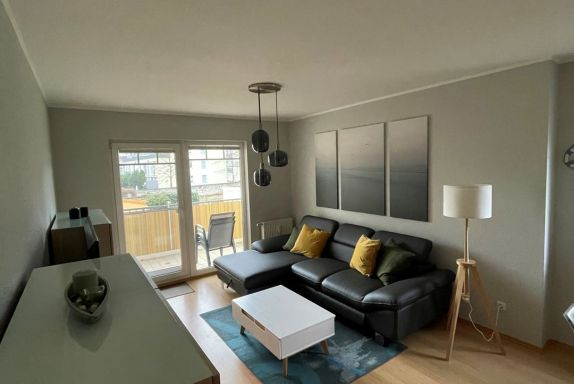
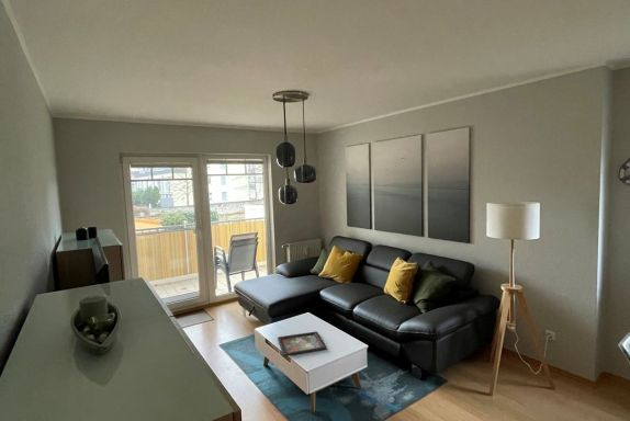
+ decorative tray [277,330,328,357]
